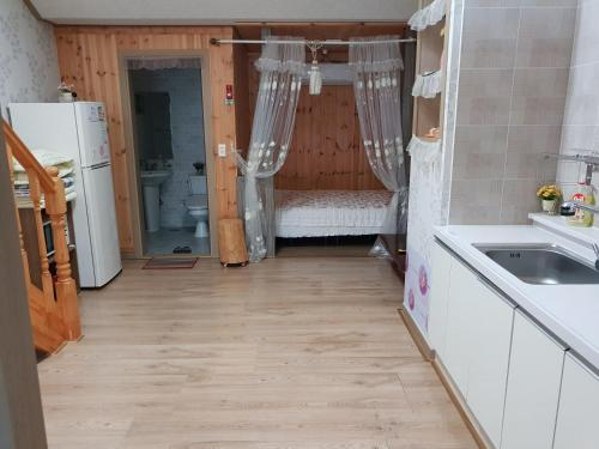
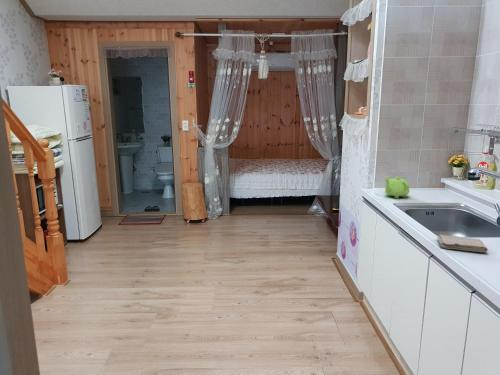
+ washcloth [436,234,489,253]
+ teapot [384,175,410,199]
